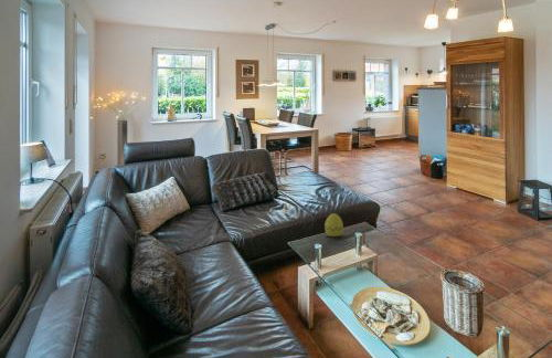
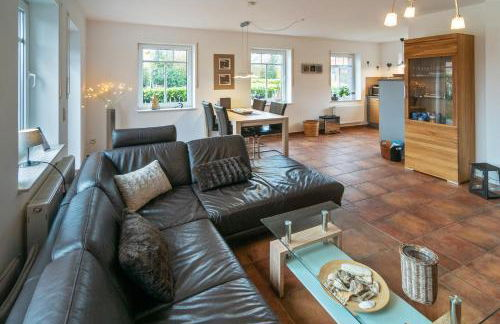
- decorative egg [323,212,344,238]
